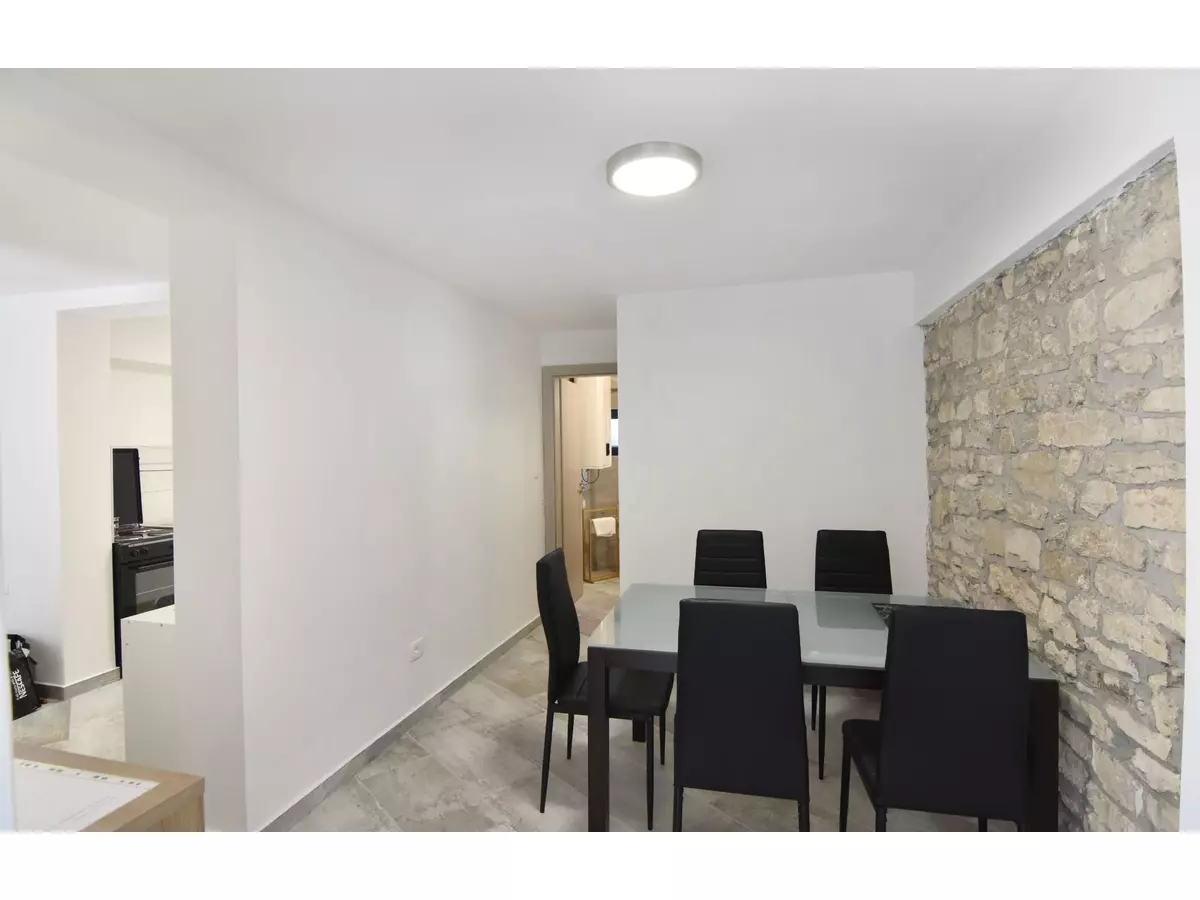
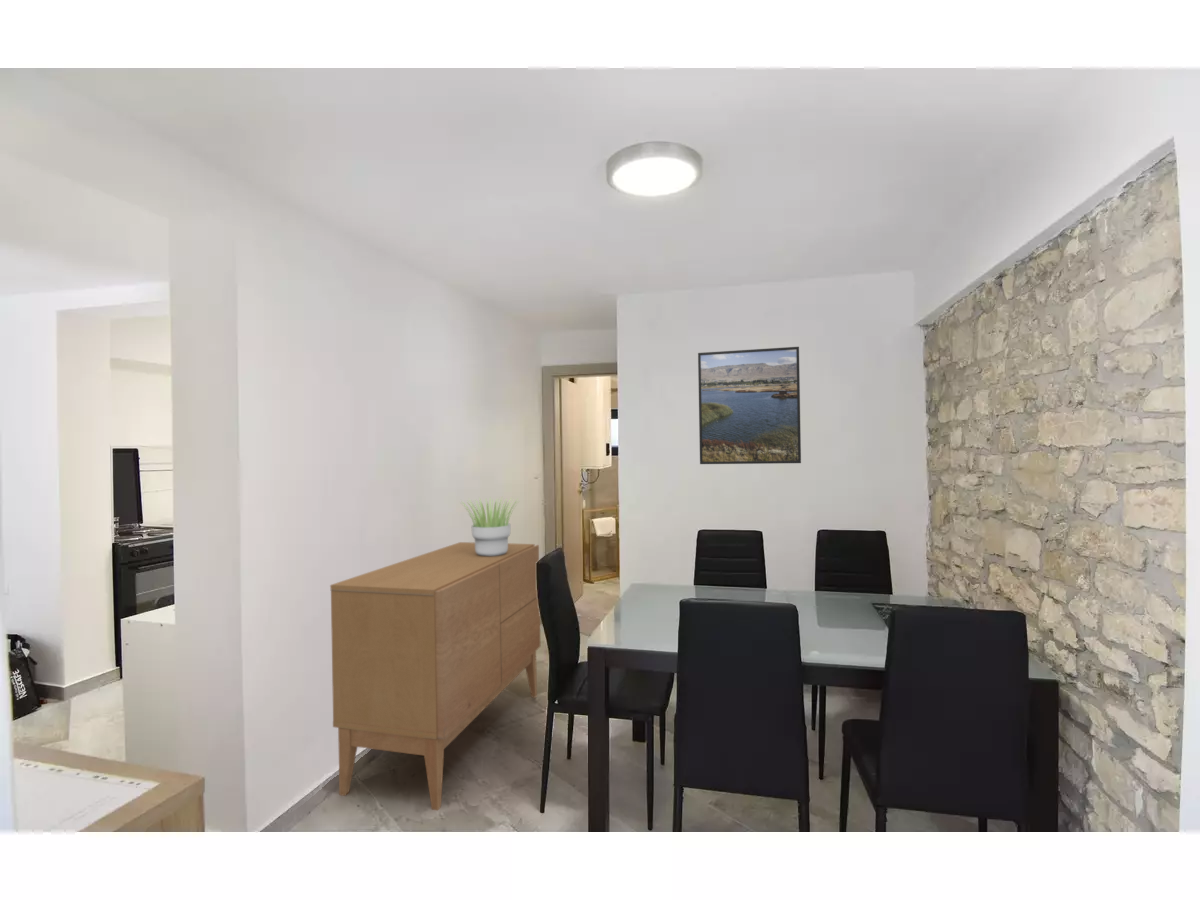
+ potted plant [460,496,519,556]
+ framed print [697,346,802,465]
+ sideboard [329,541,541,811]
